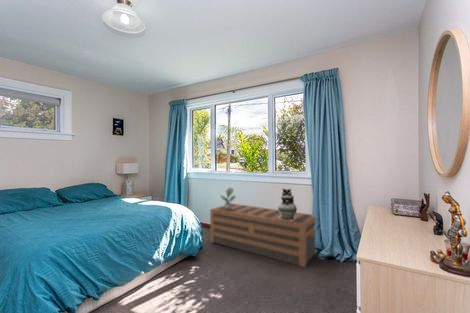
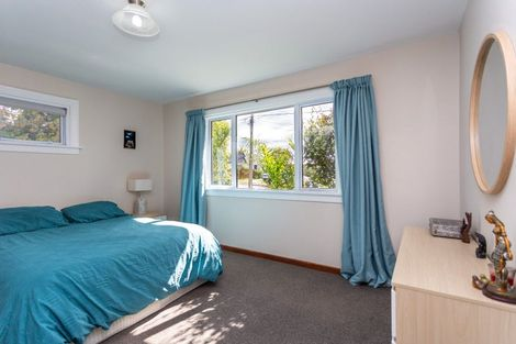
- storage bench [209,203,317,268]
- decorative urn [277,187,298,221]
- potted plant [219,187,237,209]
